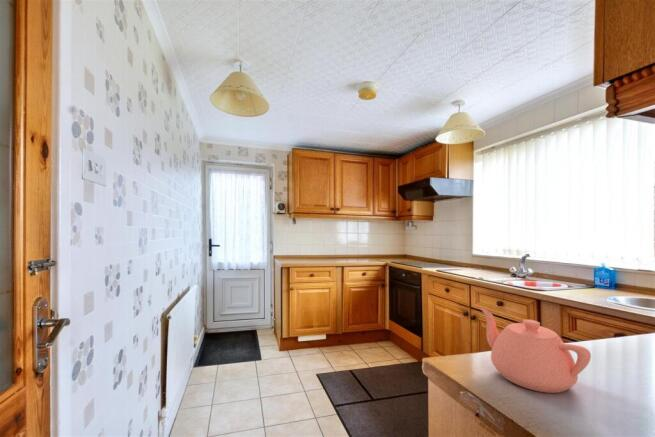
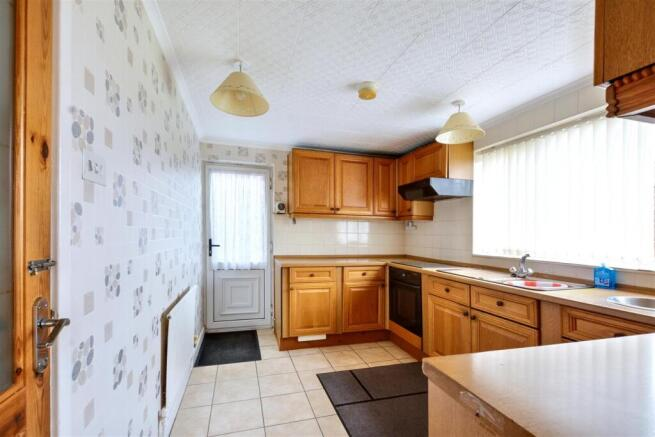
- teapot [480,307,592,394]
